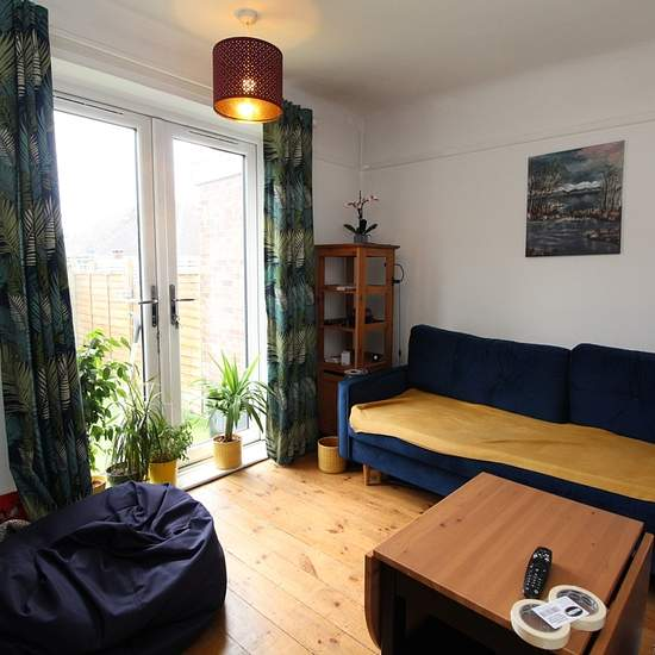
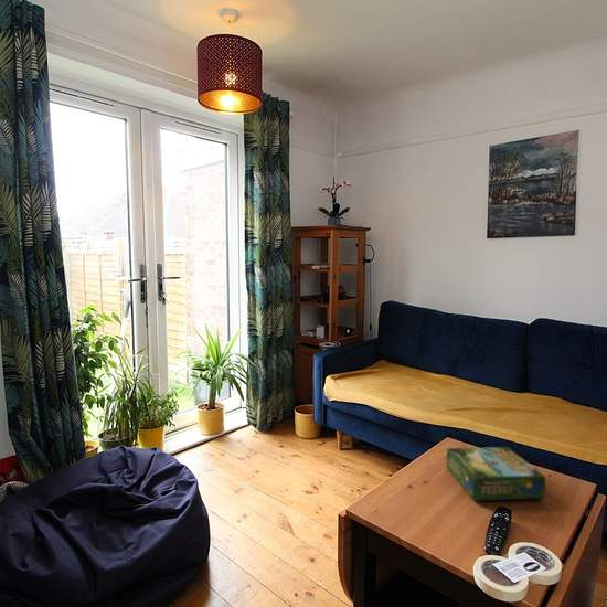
+ board game [445,446,546,502]
